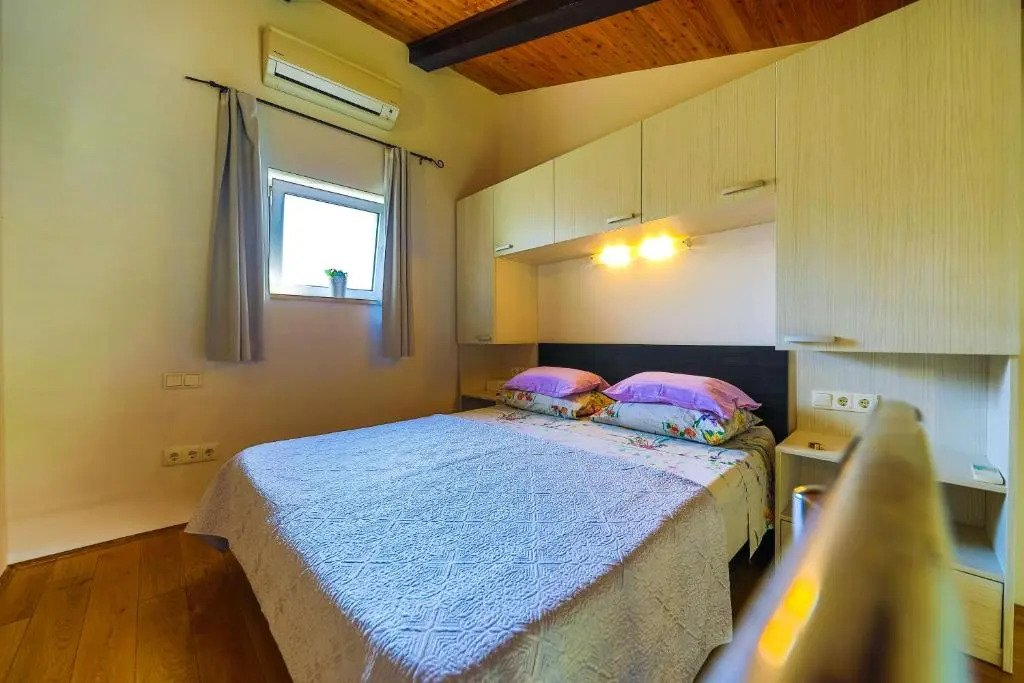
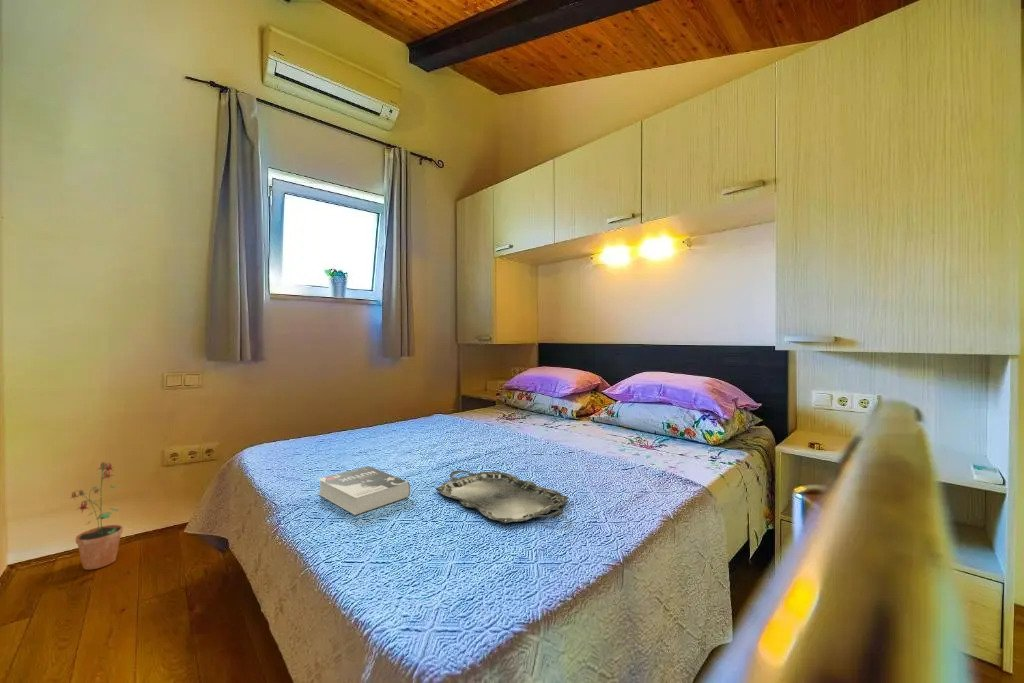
+ book [318,465,411,516]
+ serving tray [435,469,569,524]
+ potted plant [70,461,124,571]
